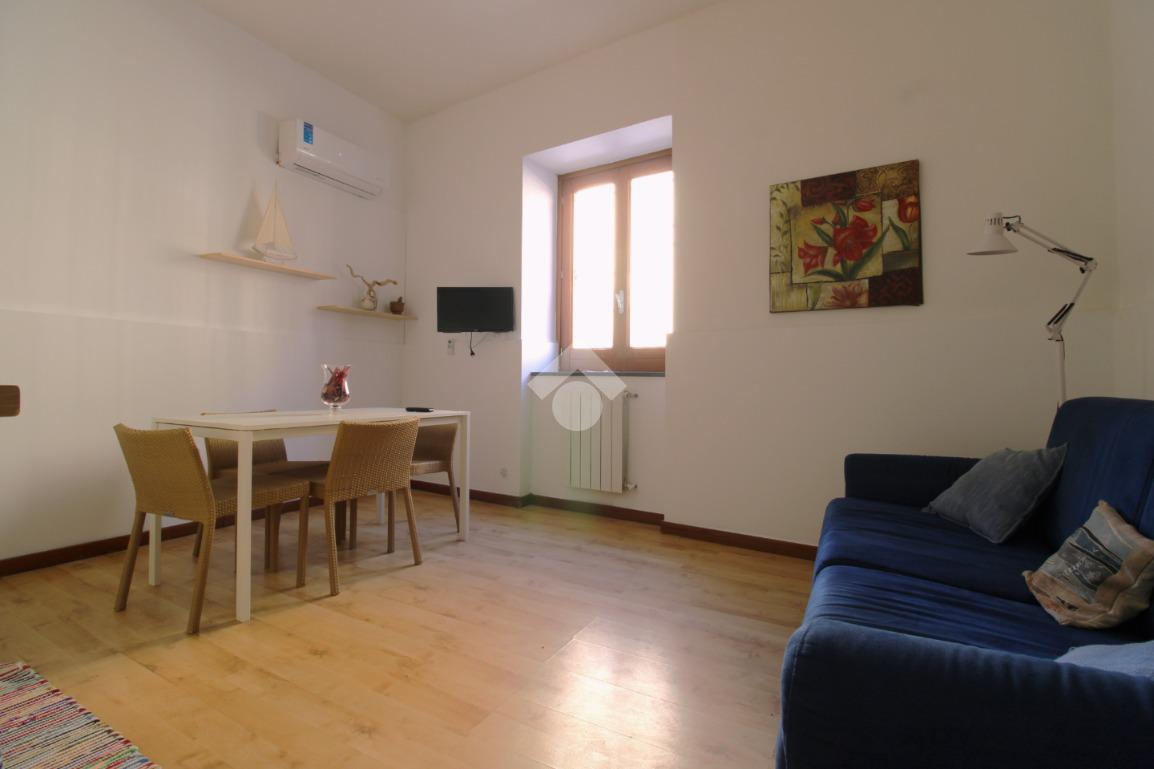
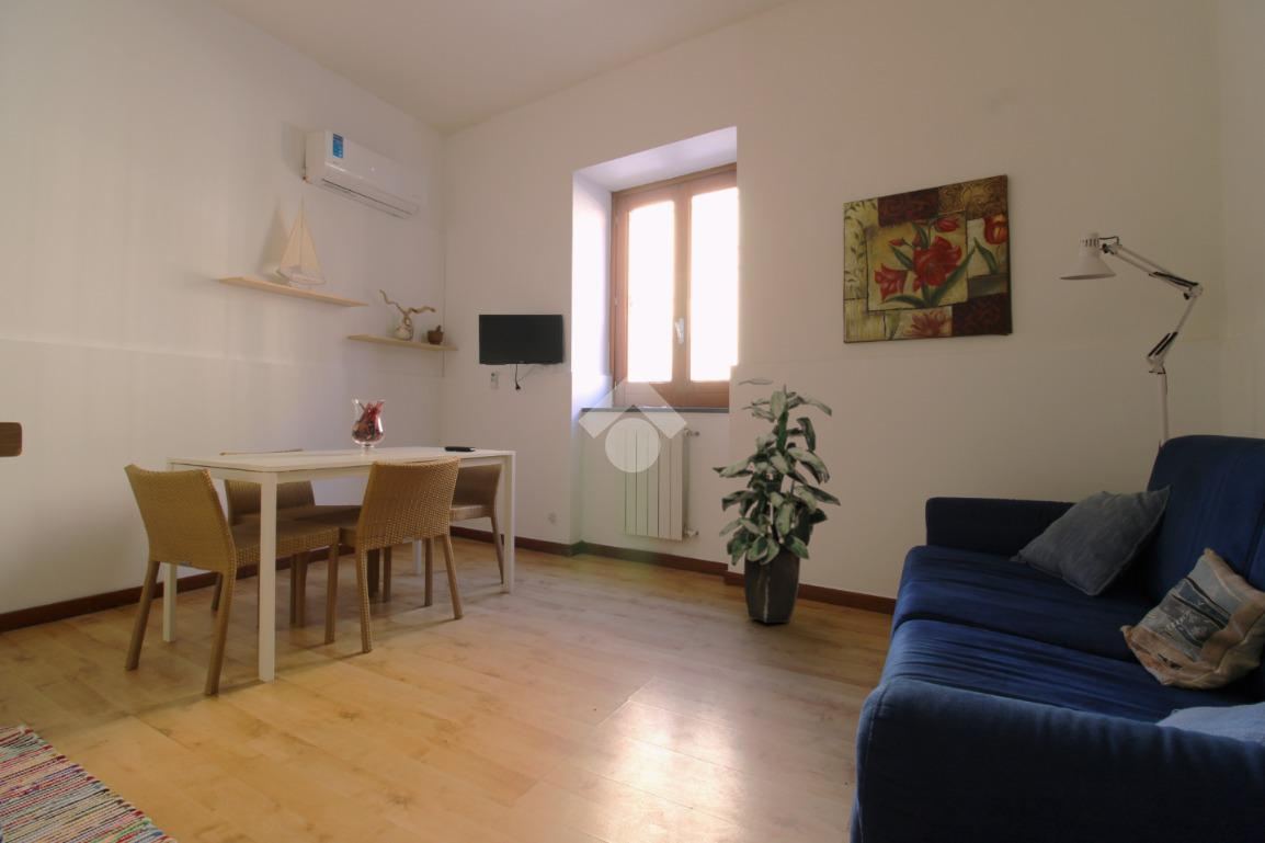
+ indoor plant [710,377,842,624]
